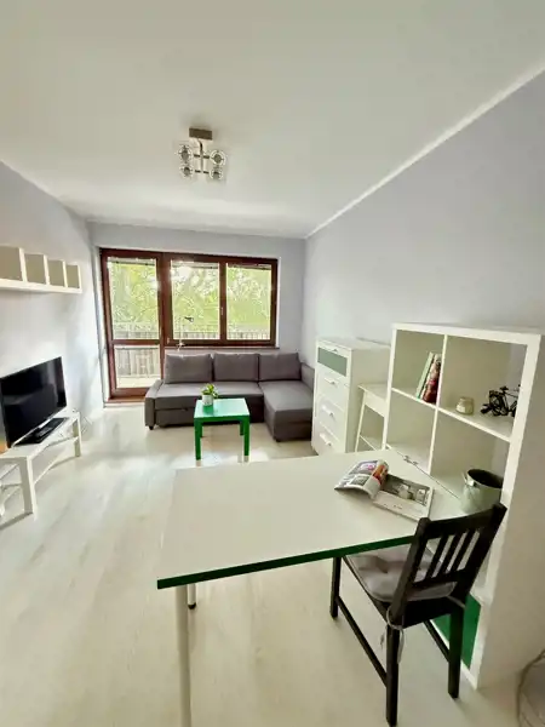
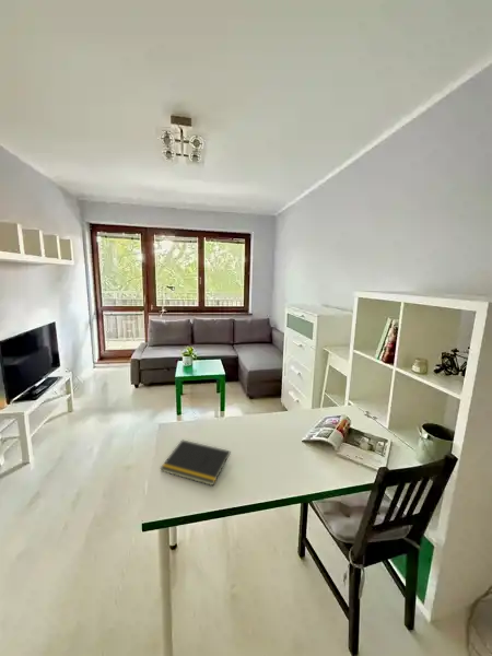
+ notepad [159,438,232,487]
